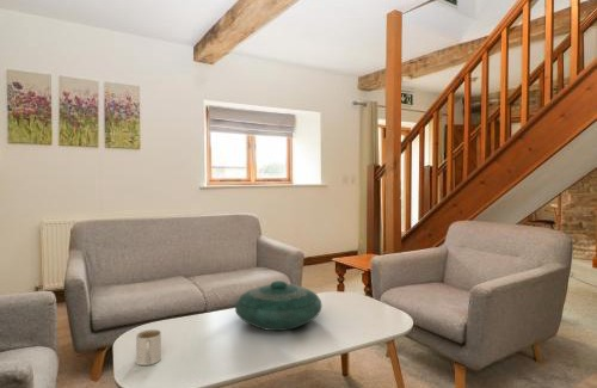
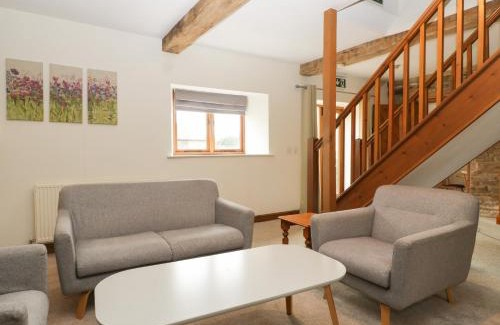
- mug [135,328,162,367]
- decorative bowl [234,279,324,332]
